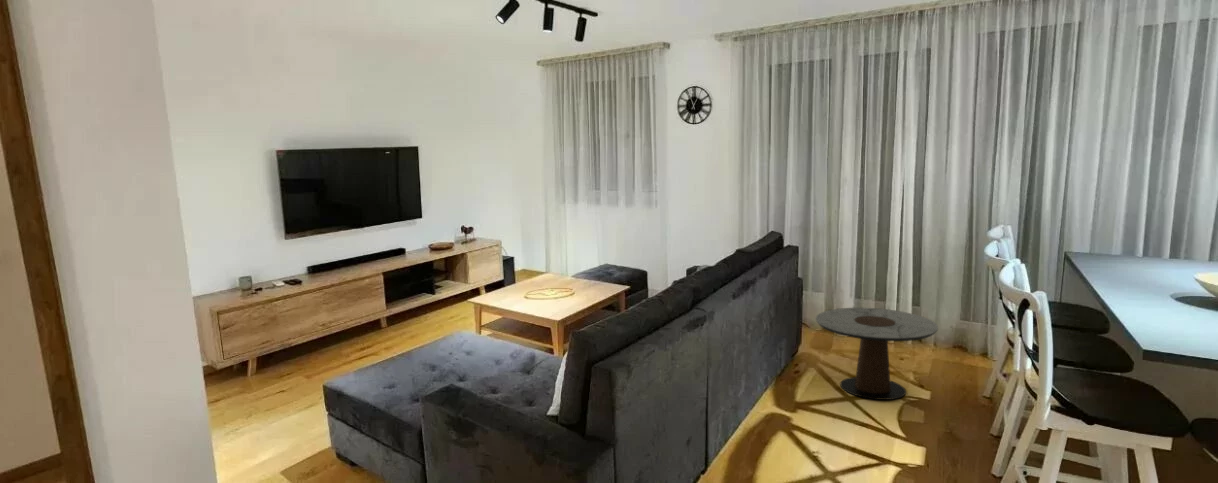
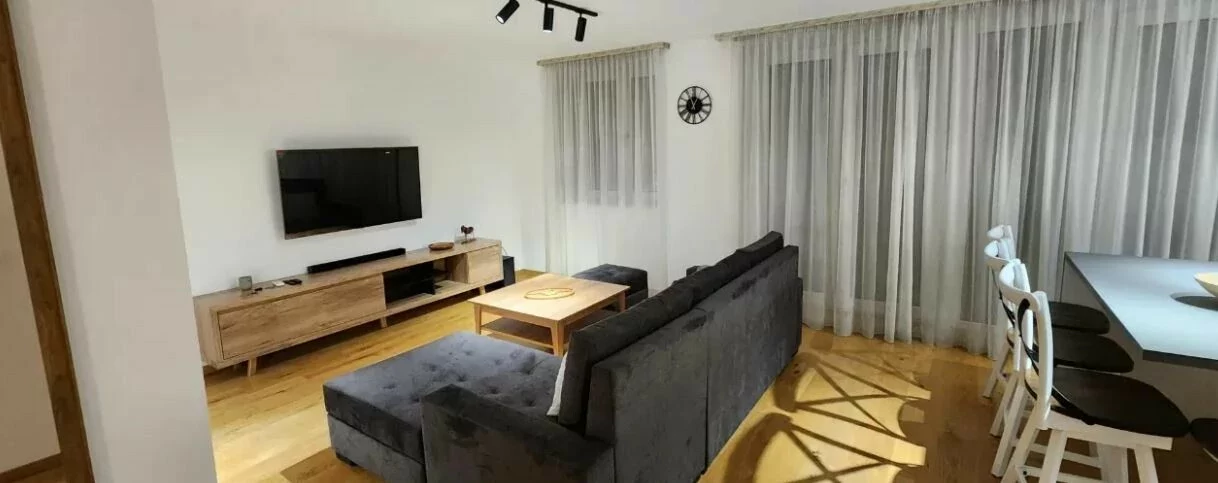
- side table [815,307,939,401]
